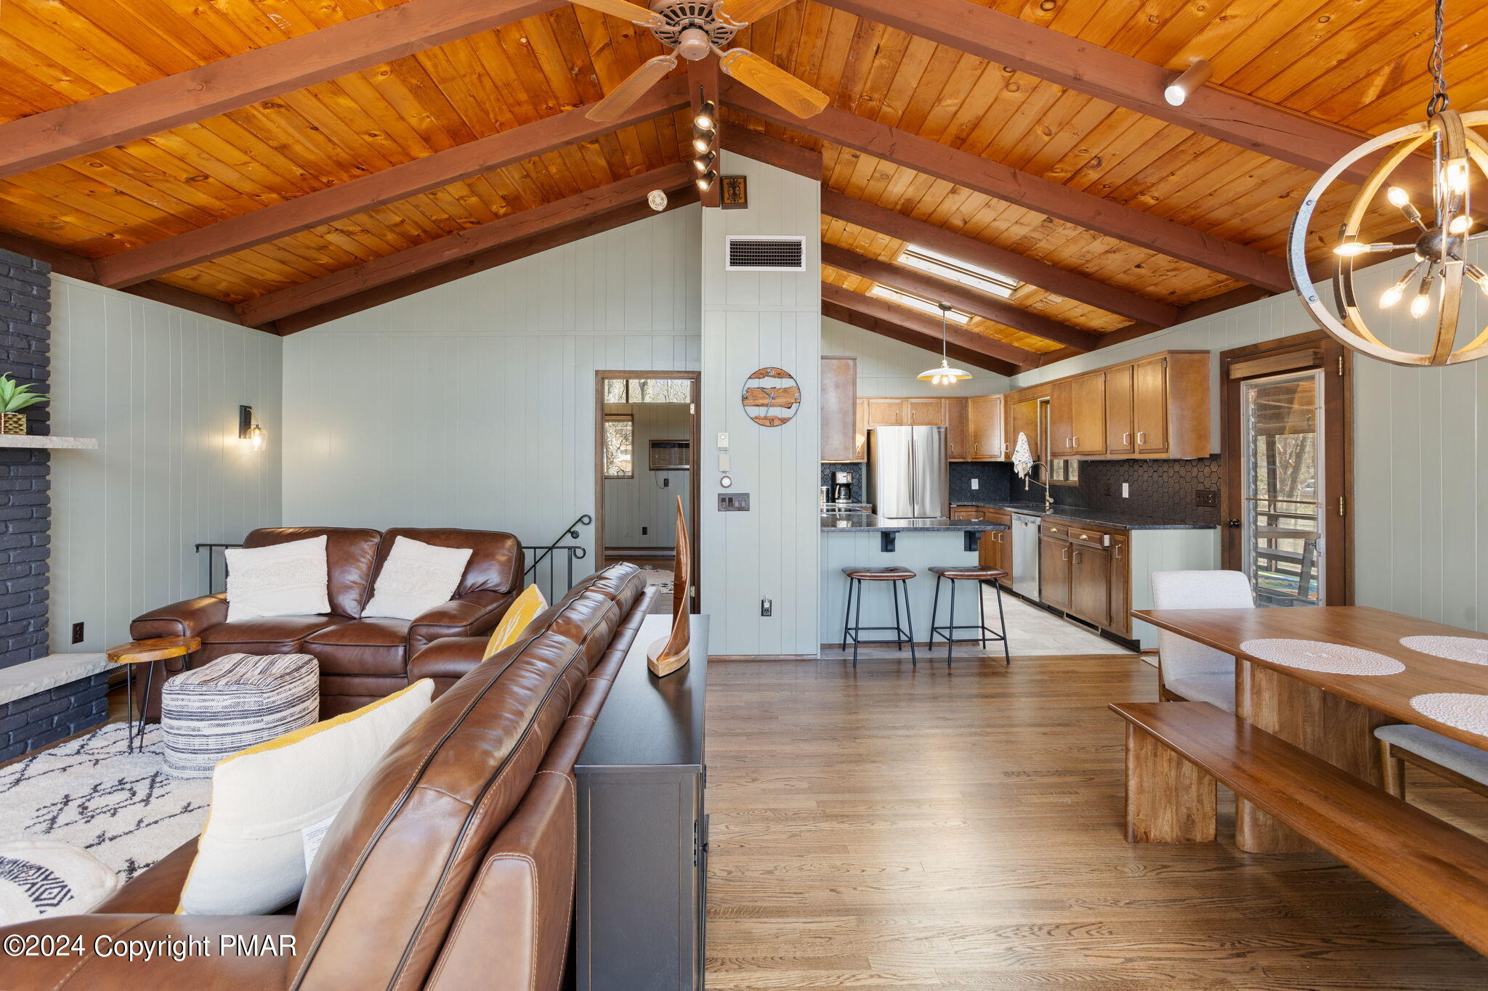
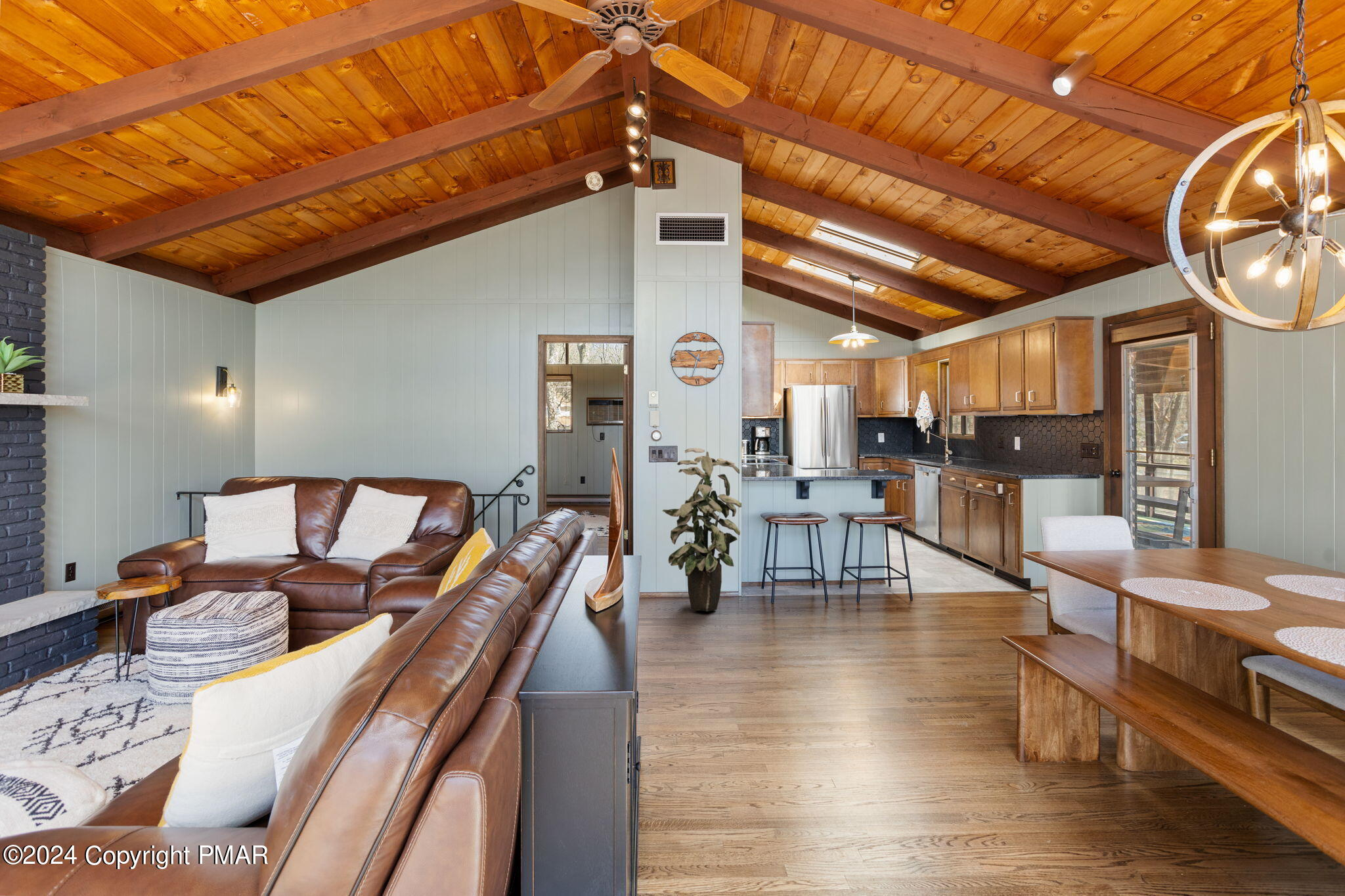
+ indoor plant [662,448,742,612]
